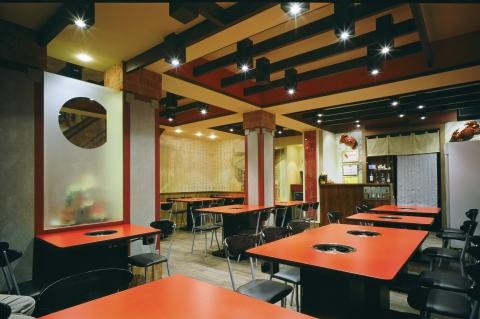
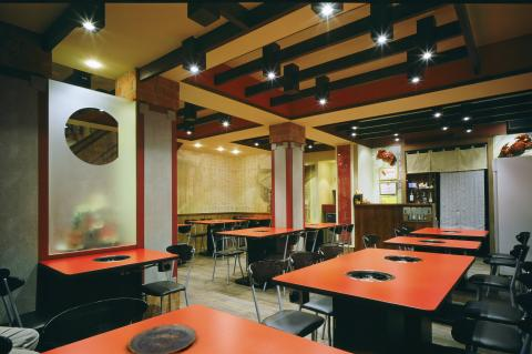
+ plate [127,323,197,354]
